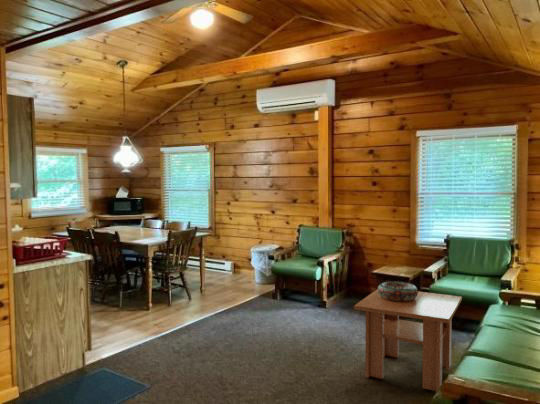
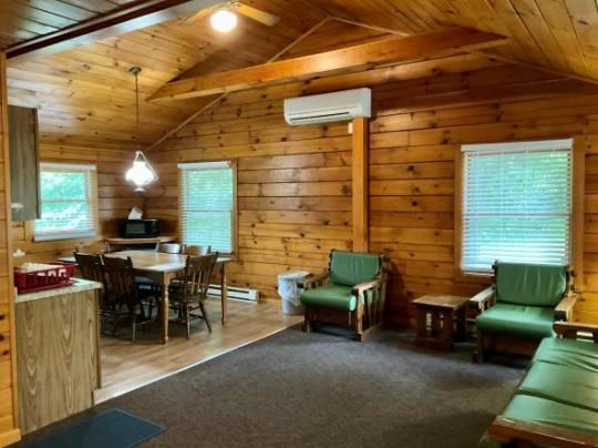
- coffee table [353,288,463,393]
- decorative bowl [377,280,419,301]
